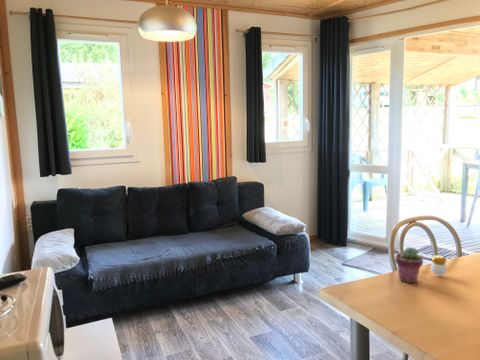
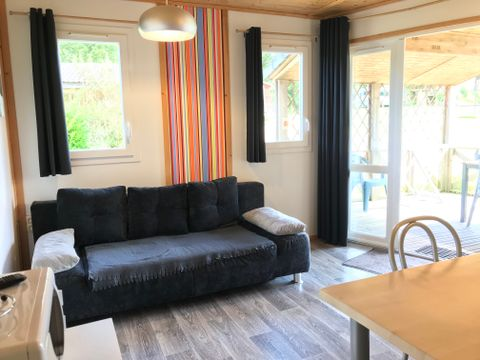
- potted succulent [394,246,424,284]
- candle [430,253,448,276]
